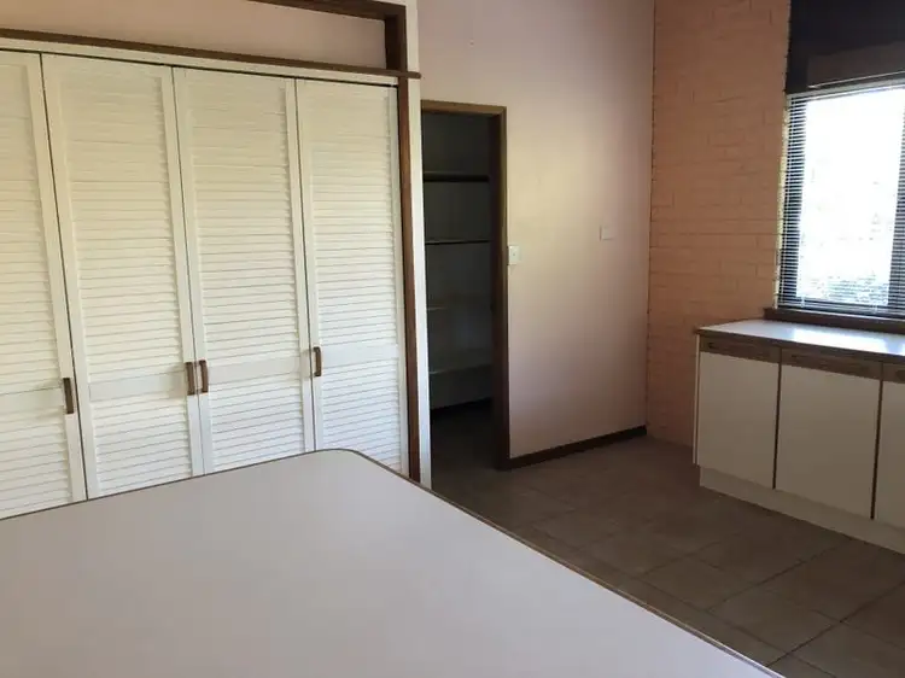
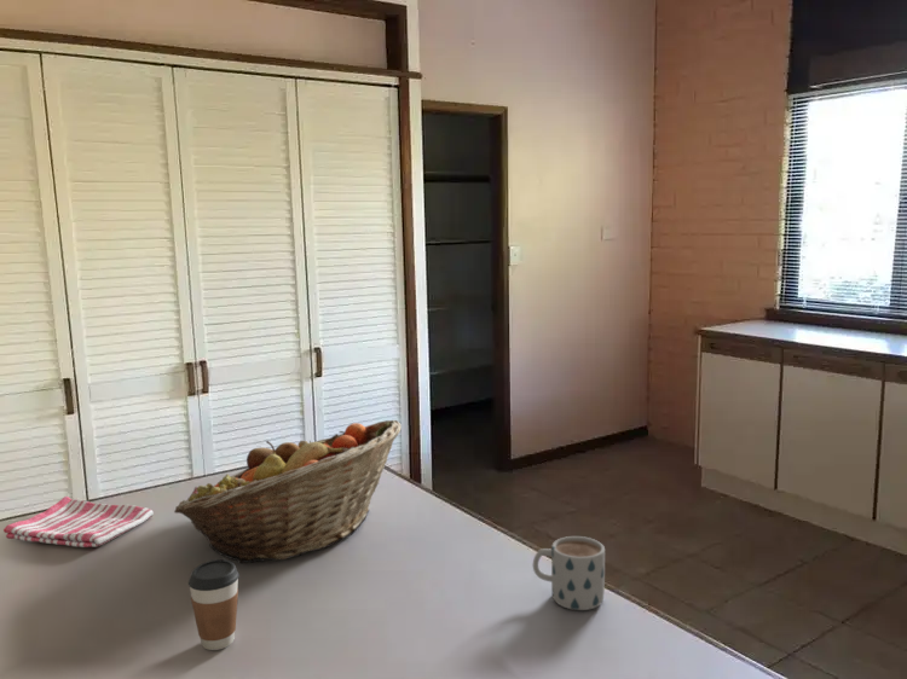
+ dish towel [2,495,155,549]
+ mug [532,535,606,611]
+ coffee cup [187,558,241,651]
+ fruit basket [173,419,403,564]
